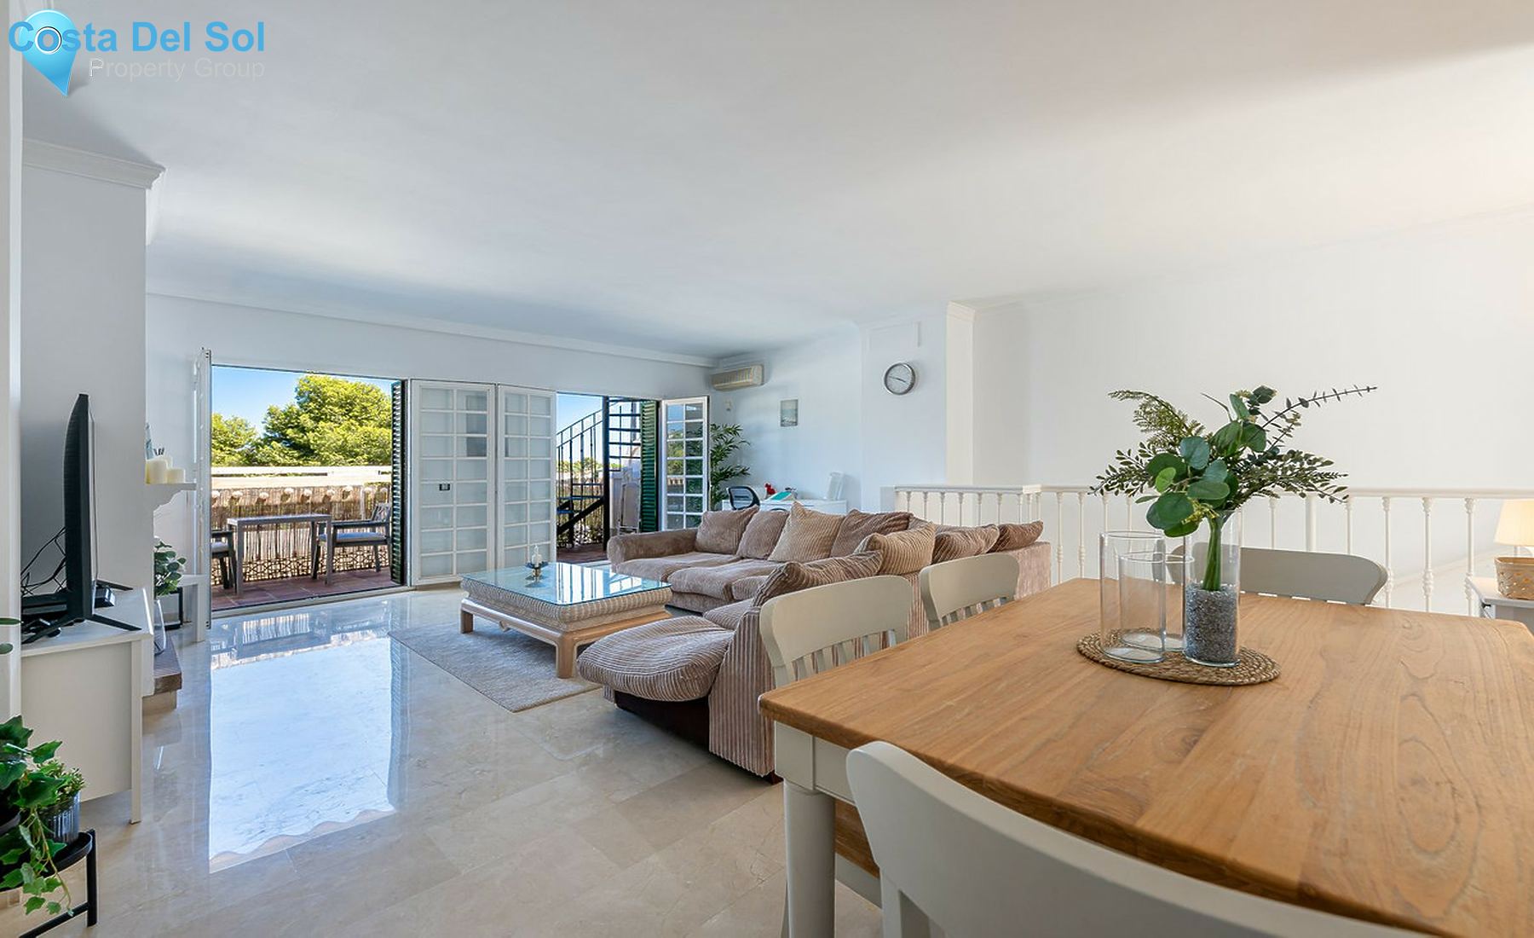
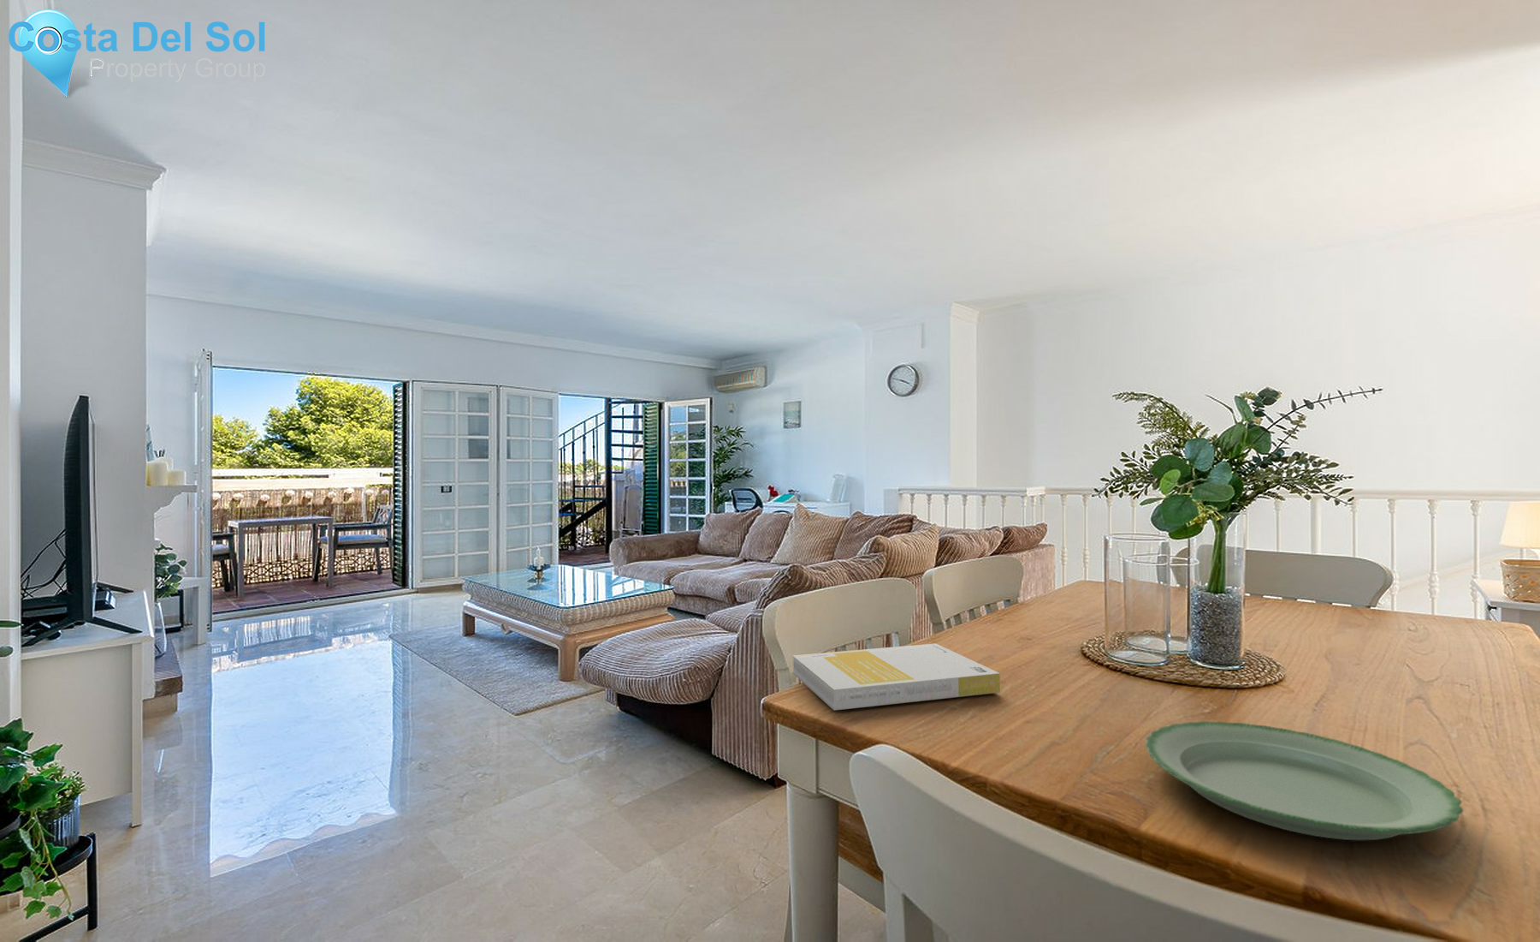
+ book [791,643,1001,711]
+ plate [1144,720,1464,841]
